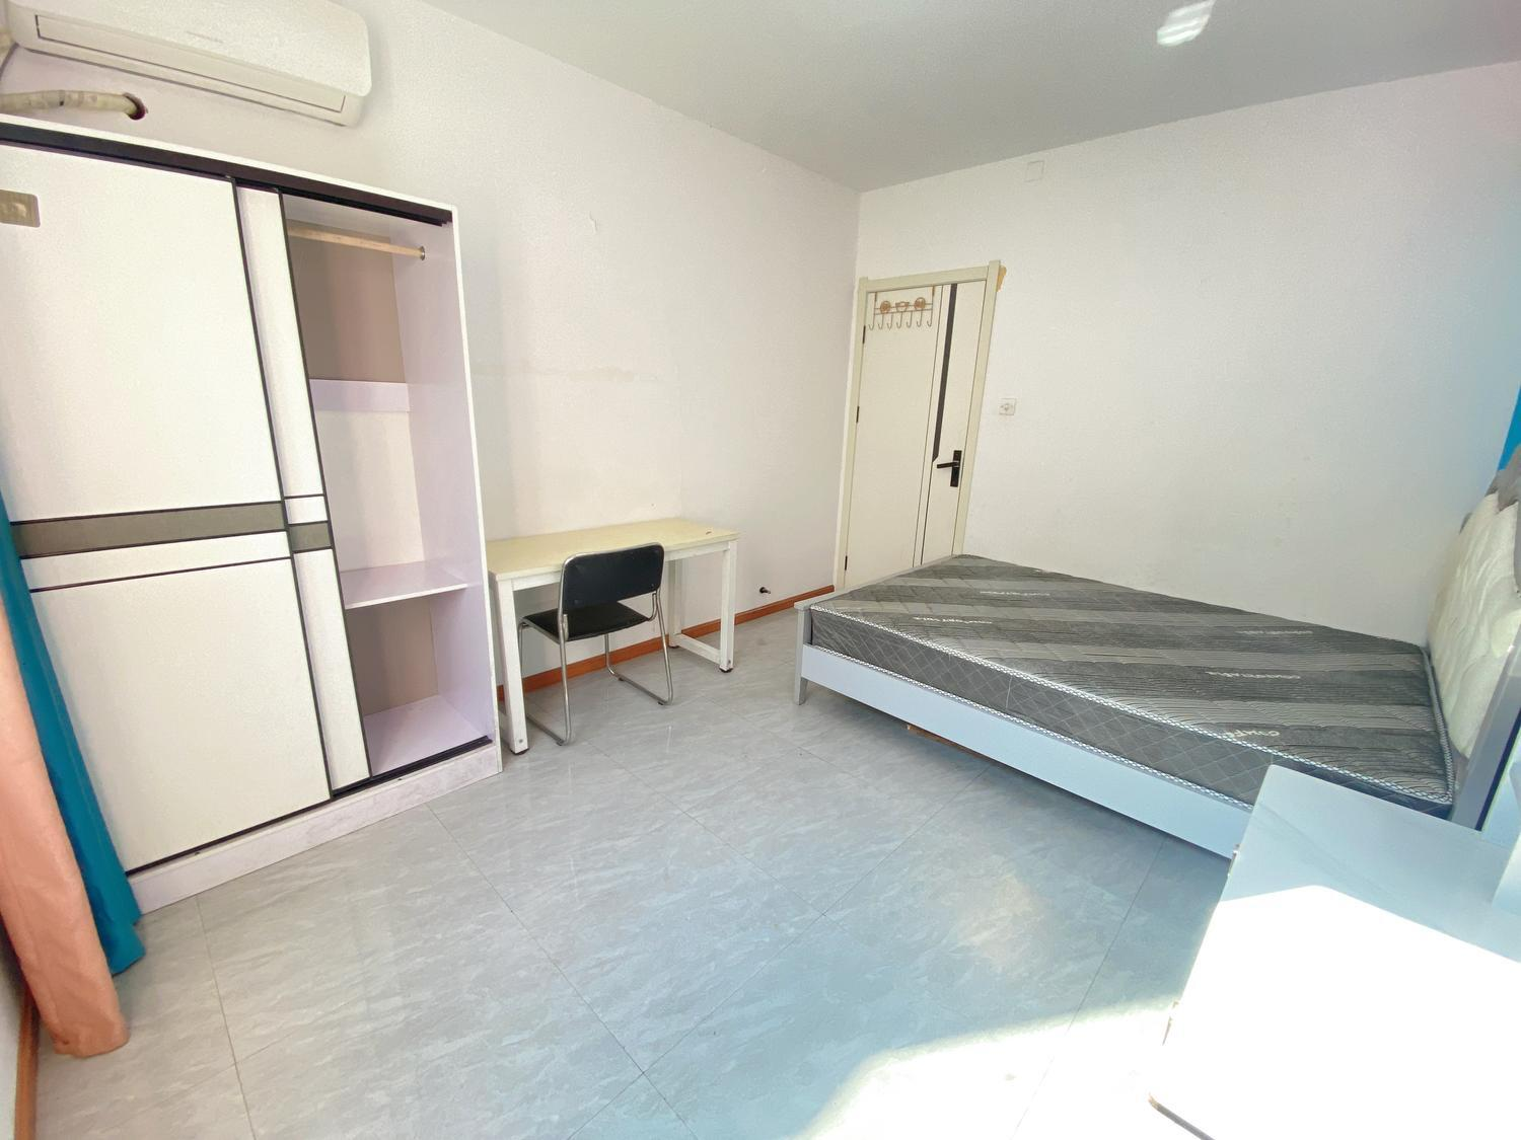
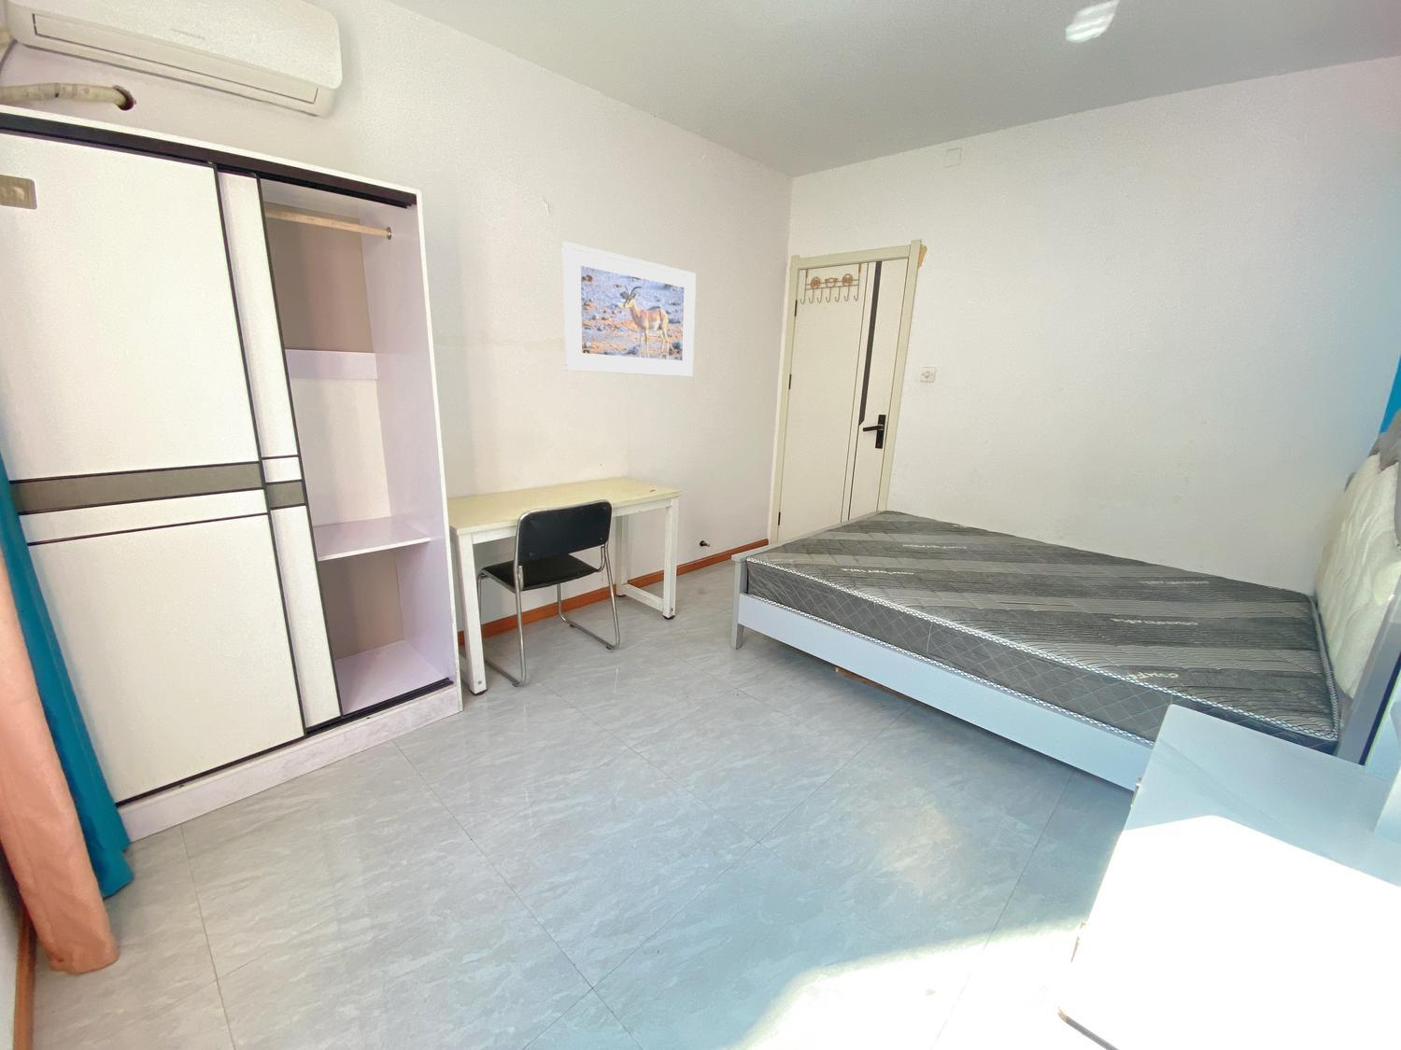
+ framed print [562,240,697,378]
